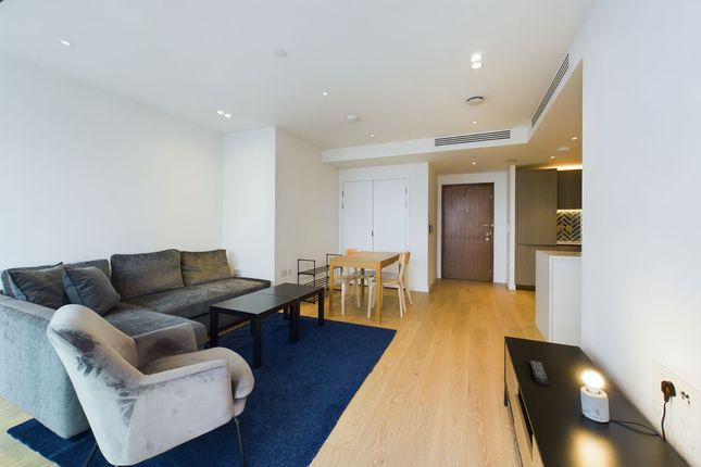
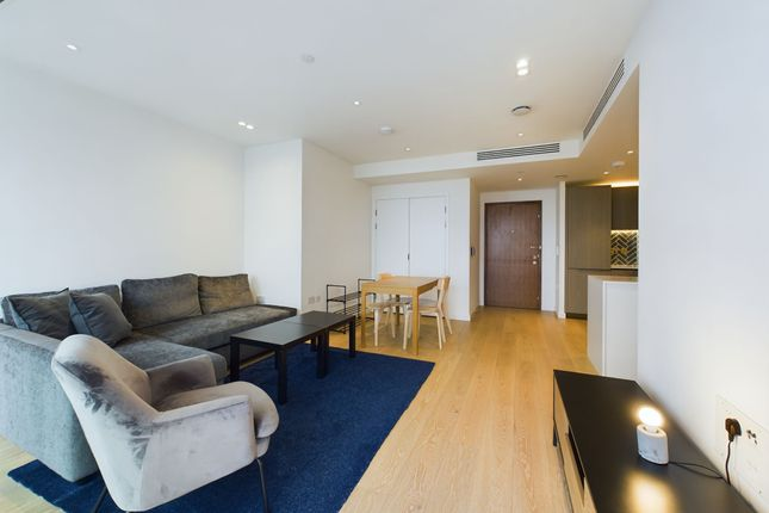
- remote control [529,359,550,386]
